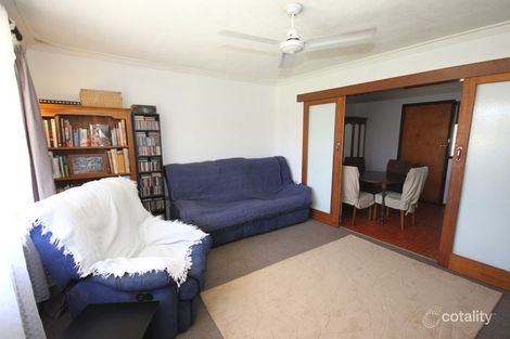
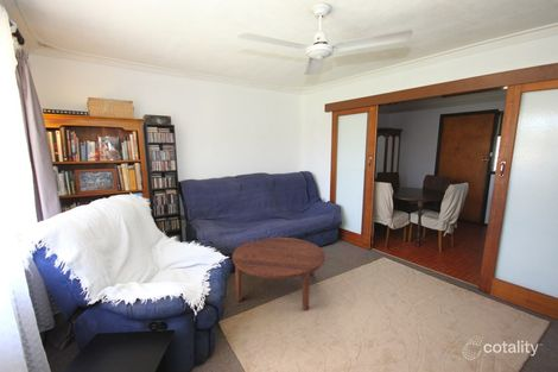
+ coffee table [232,237,326,311]
